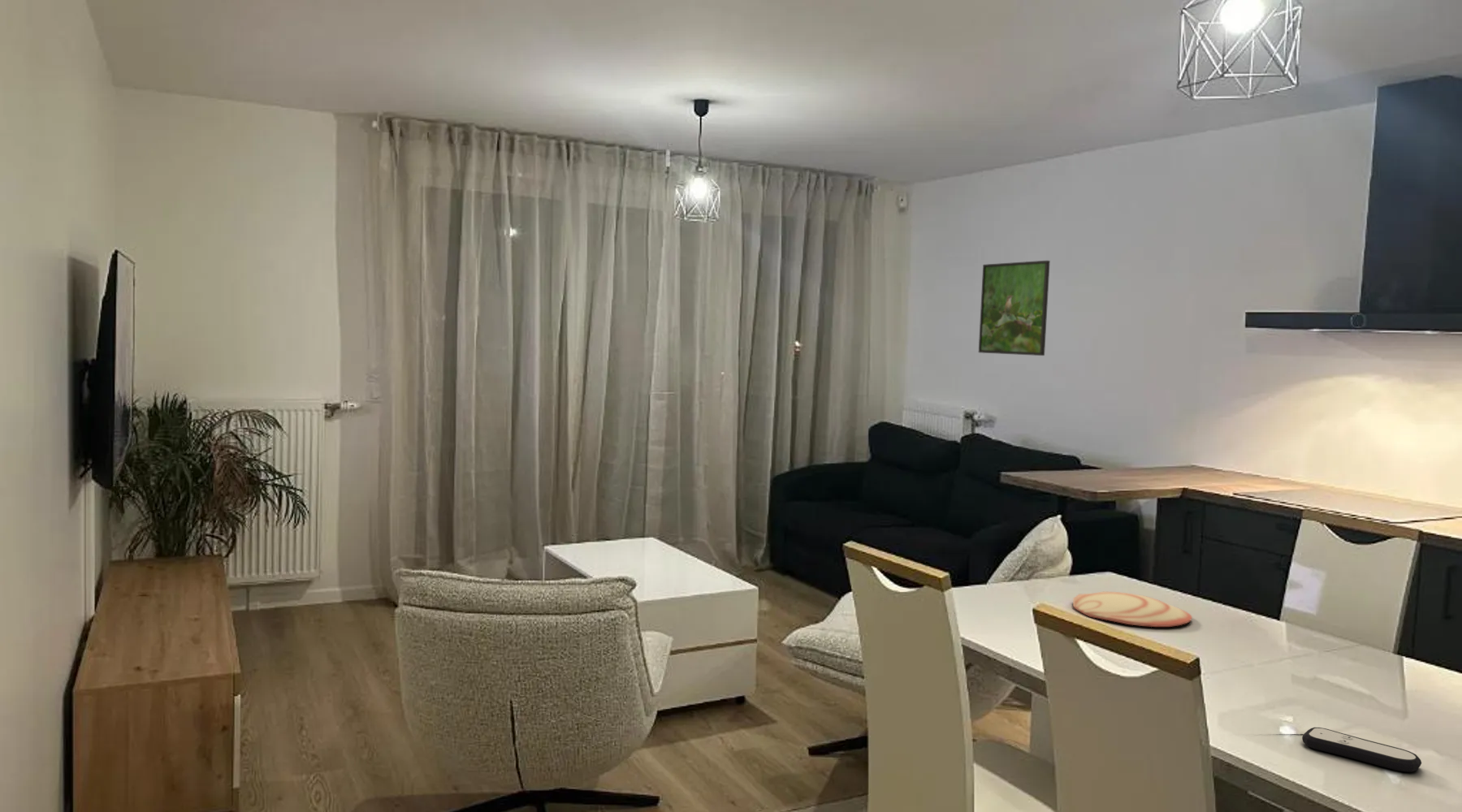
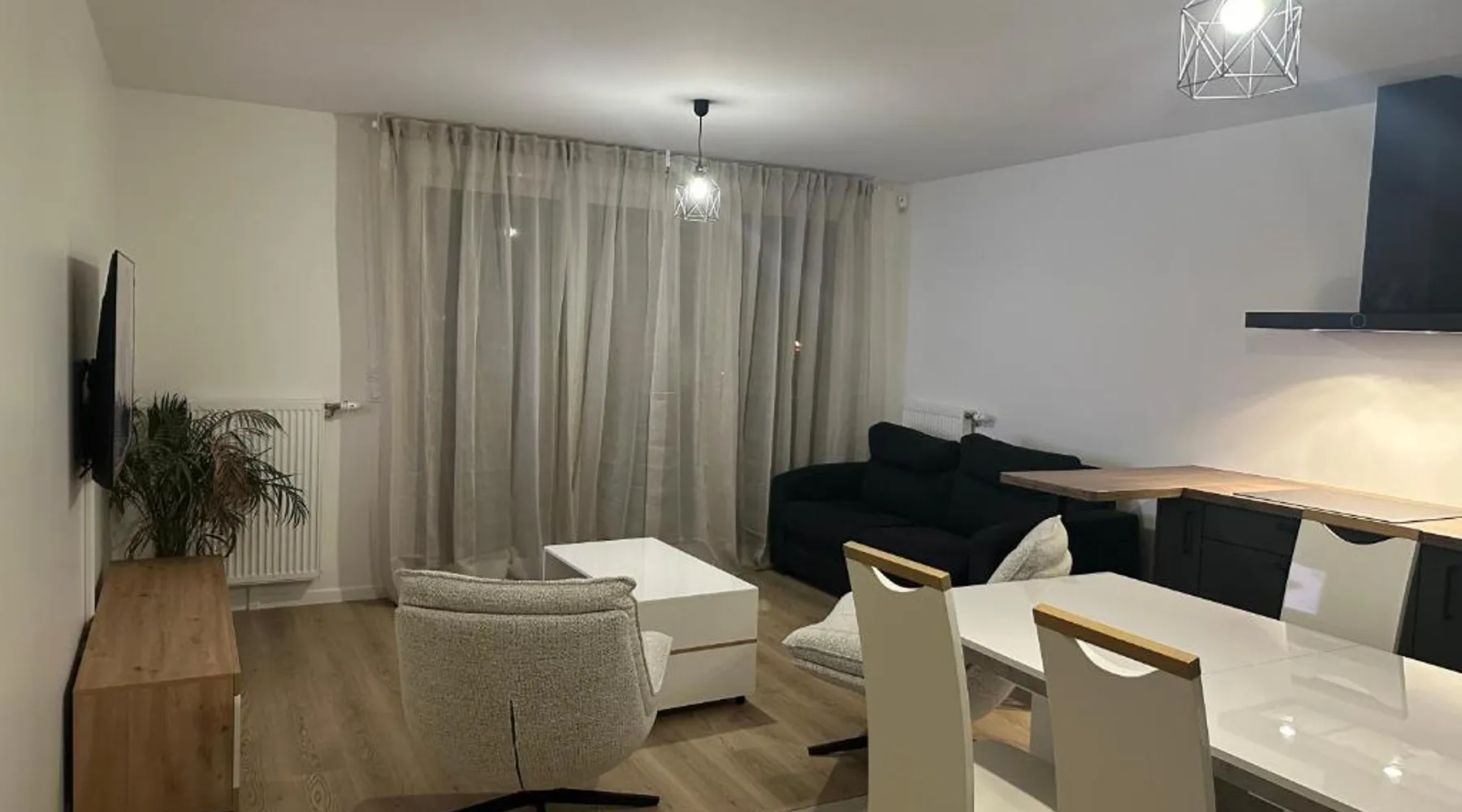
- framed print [978,260,1051,356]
- remote control [1301,727,1422,773]
- plate [1072,591,1193,628]
